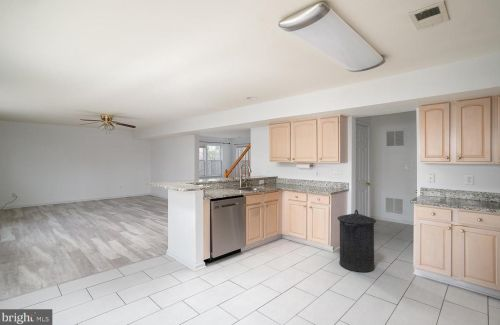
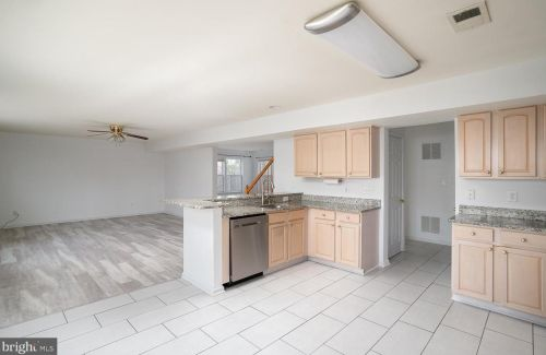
- trash can [337,209,377,273]
